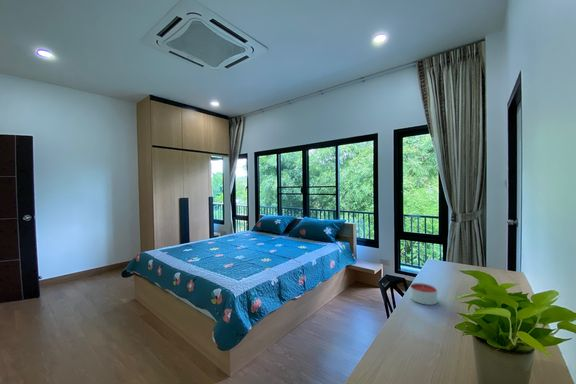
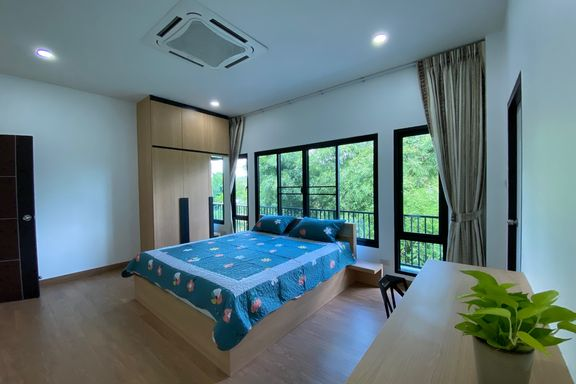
- candle [409,282,438,306]
